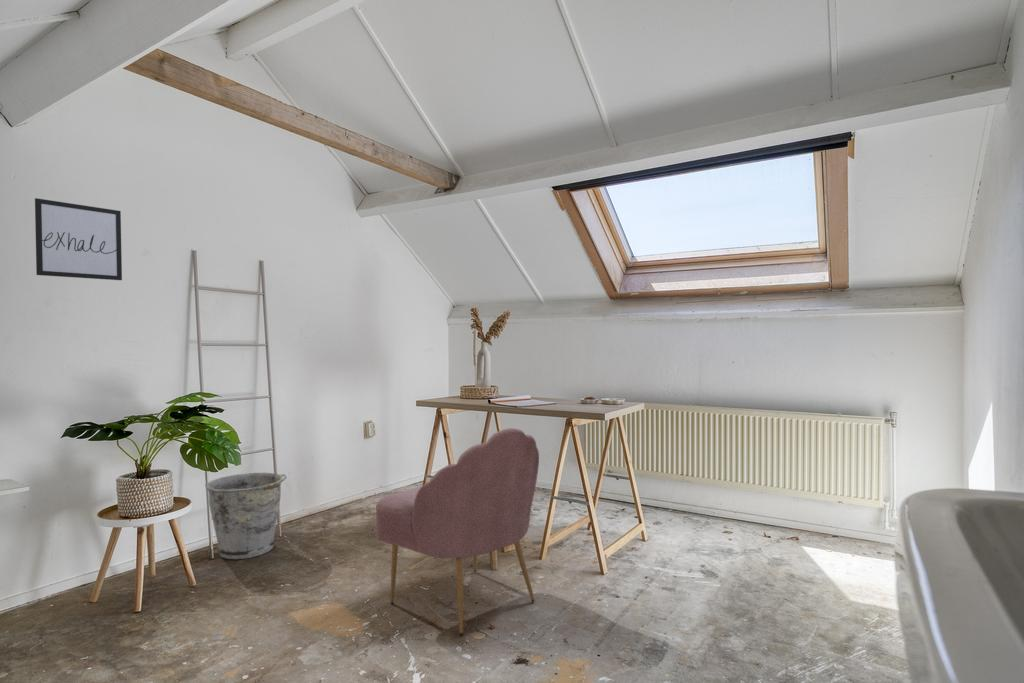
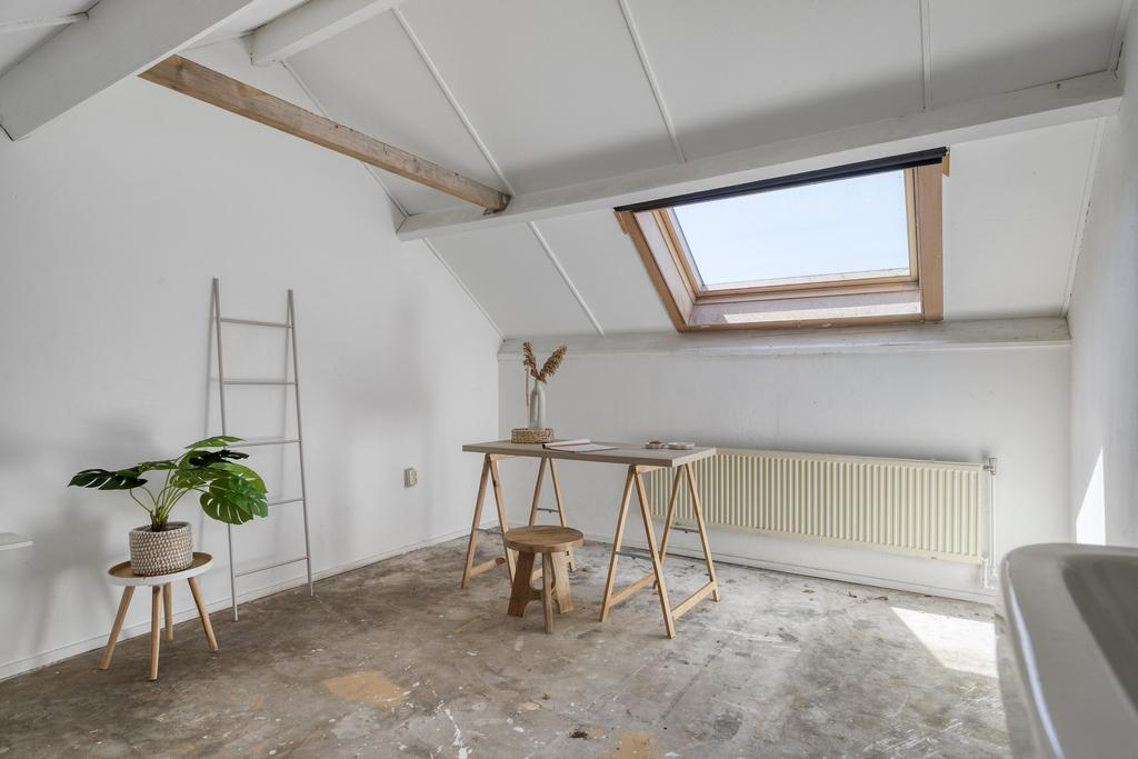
- wall art [34,197,123,281]
- chair [375,427,540,637]
- bucket [204,472,288,560]
